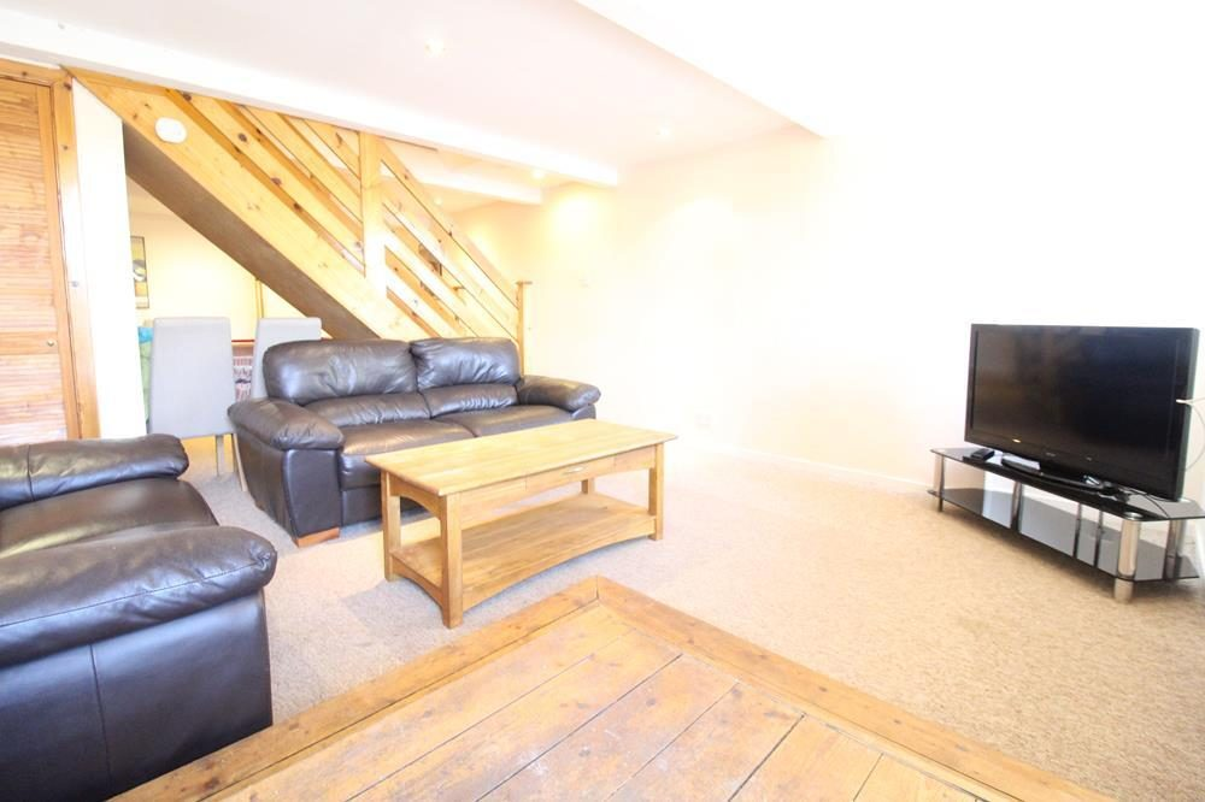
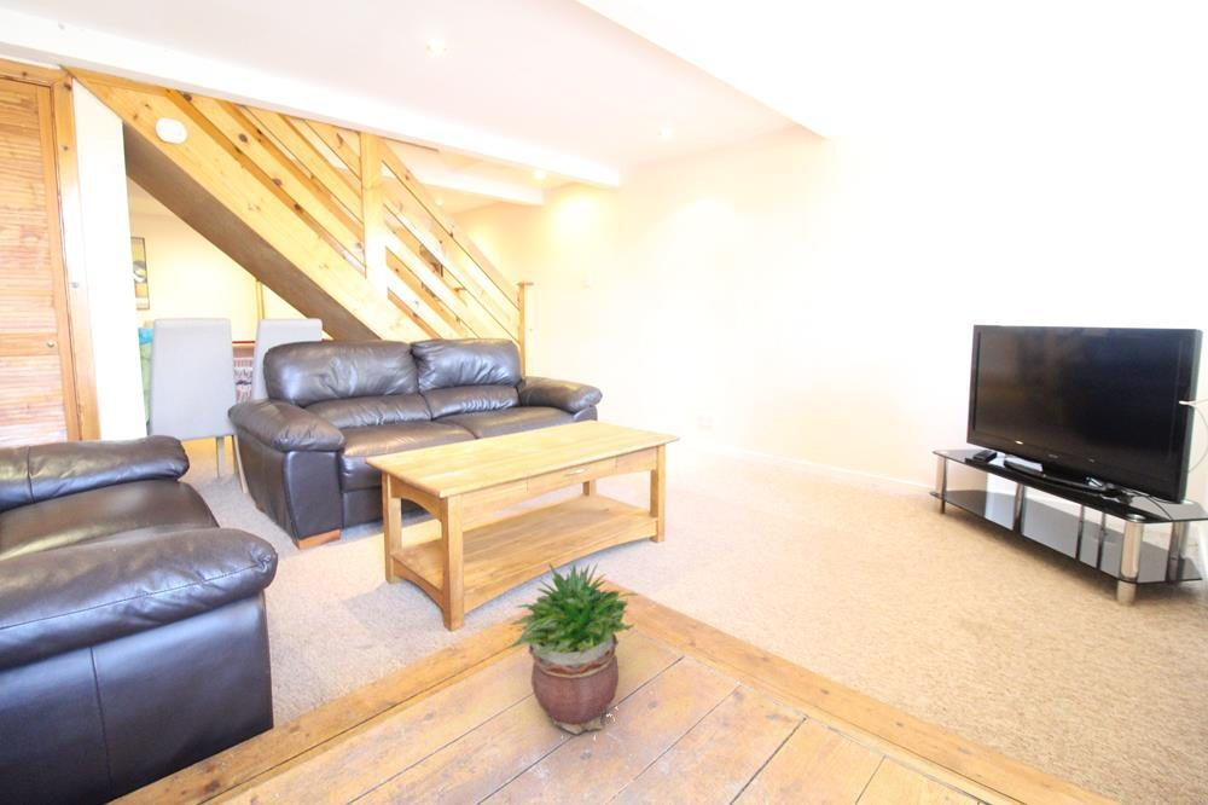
+ potted plant [509,562,639,736]
